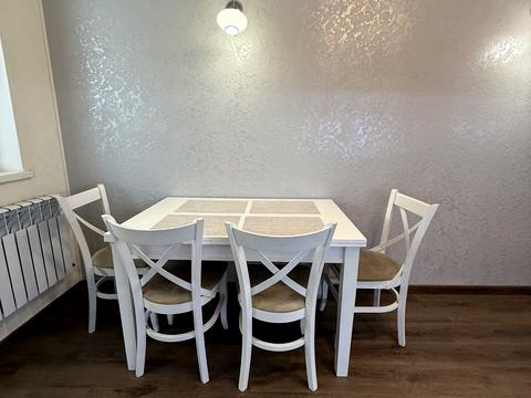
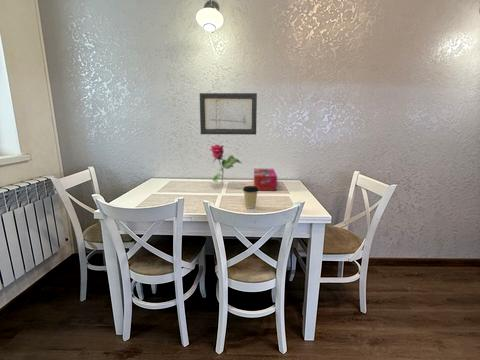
+ wall art [199,92,258,136]
+ flower [209,143,243,186]
+ tissue box [253,168,278,191]
+ coffee cup [242,185,260,210]
